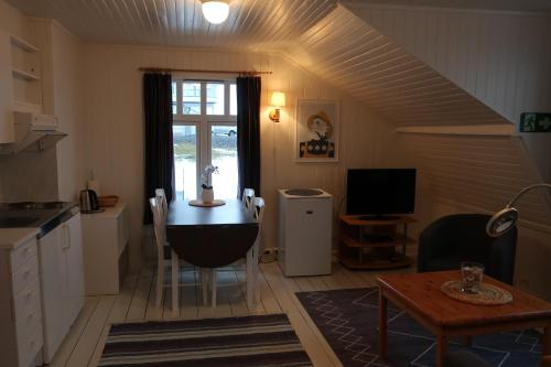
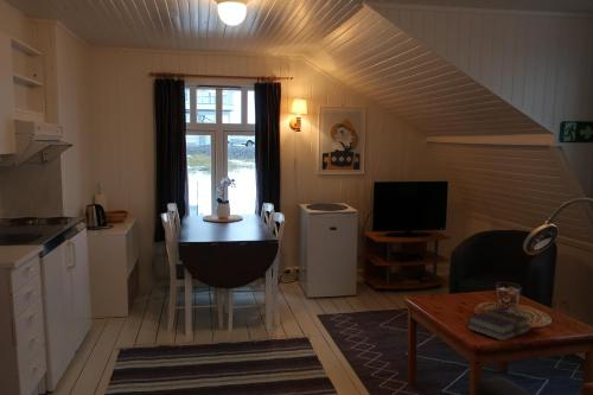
+ book [466,307,531,342]
